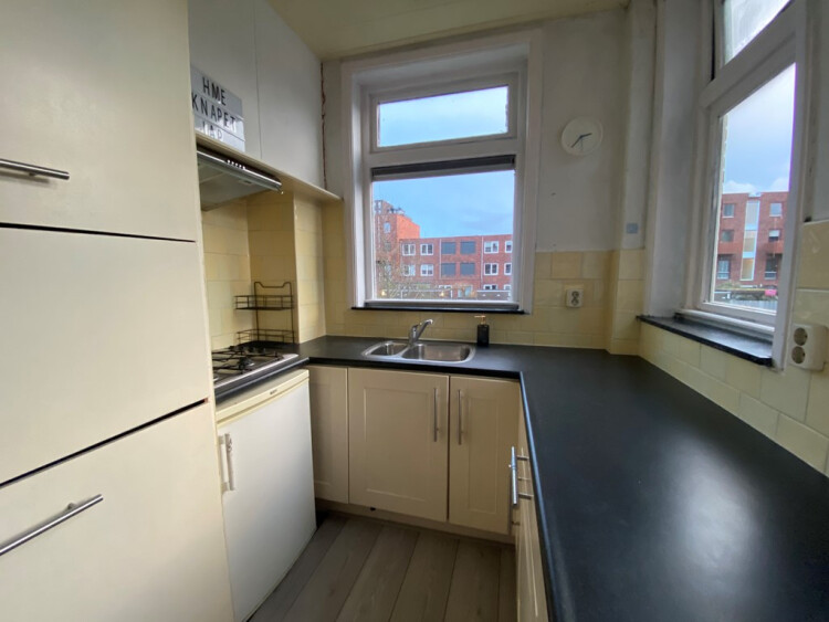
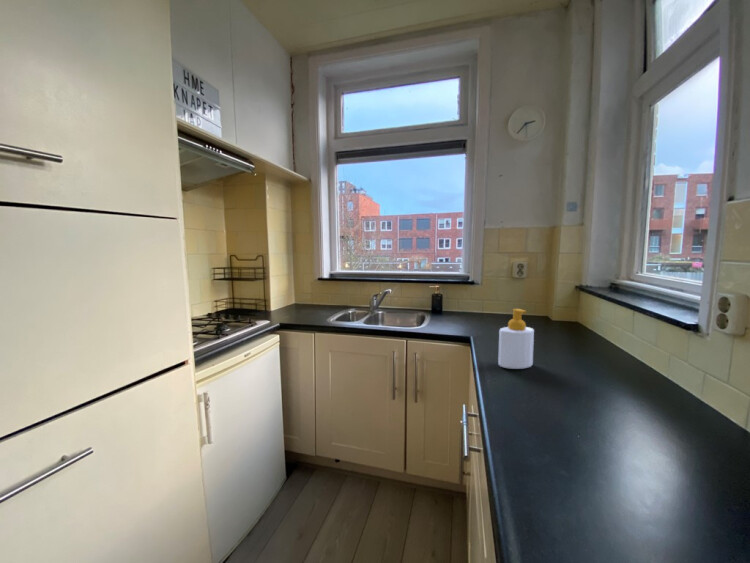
+ soap bottle [497,308,535,370]
